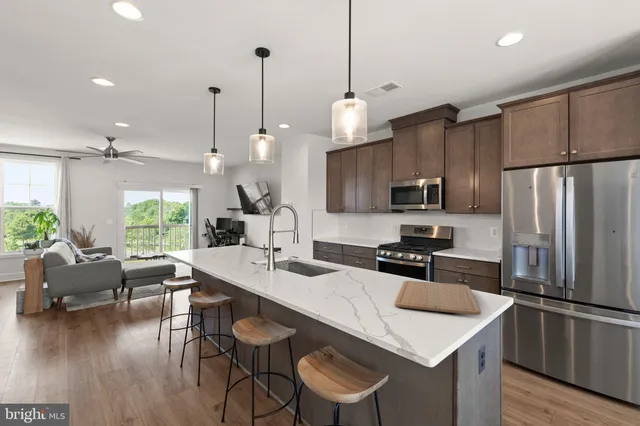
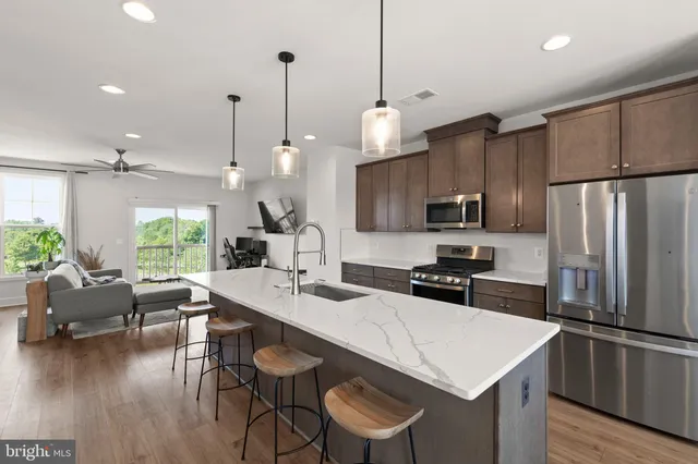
- chopping board [394,280,482,316]
